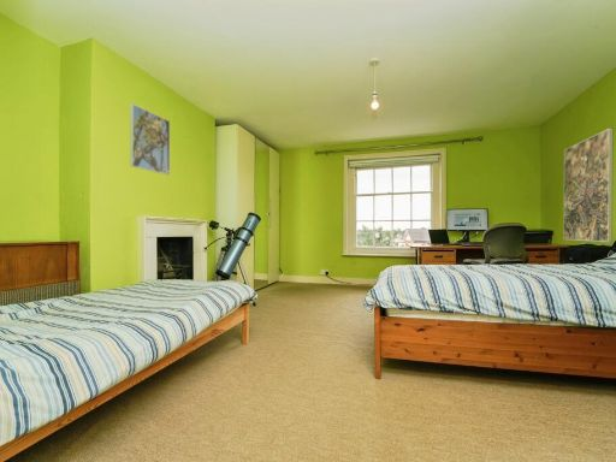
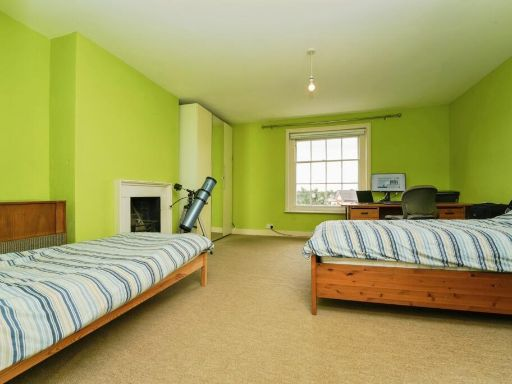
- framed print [129,102,171,176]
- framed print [562,126,615,243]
